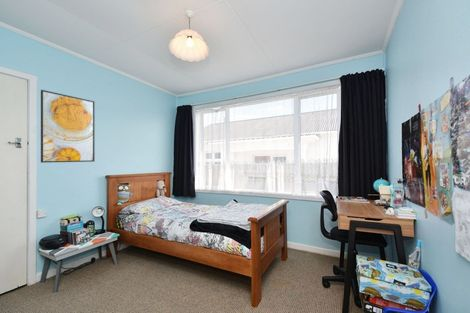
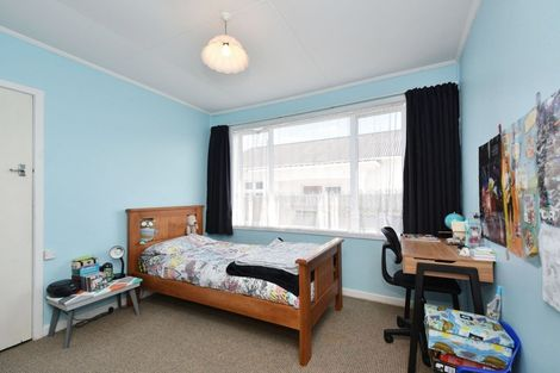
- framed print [40,89,96,164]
